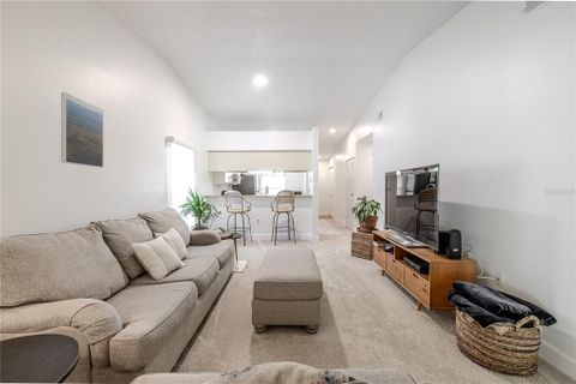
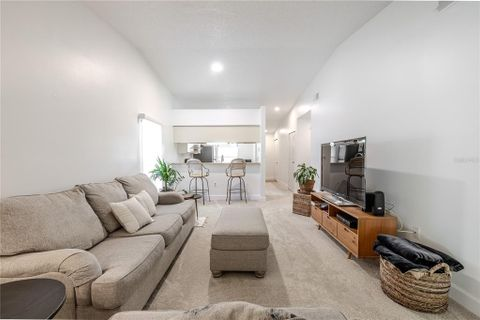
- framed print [60,91,104,169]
